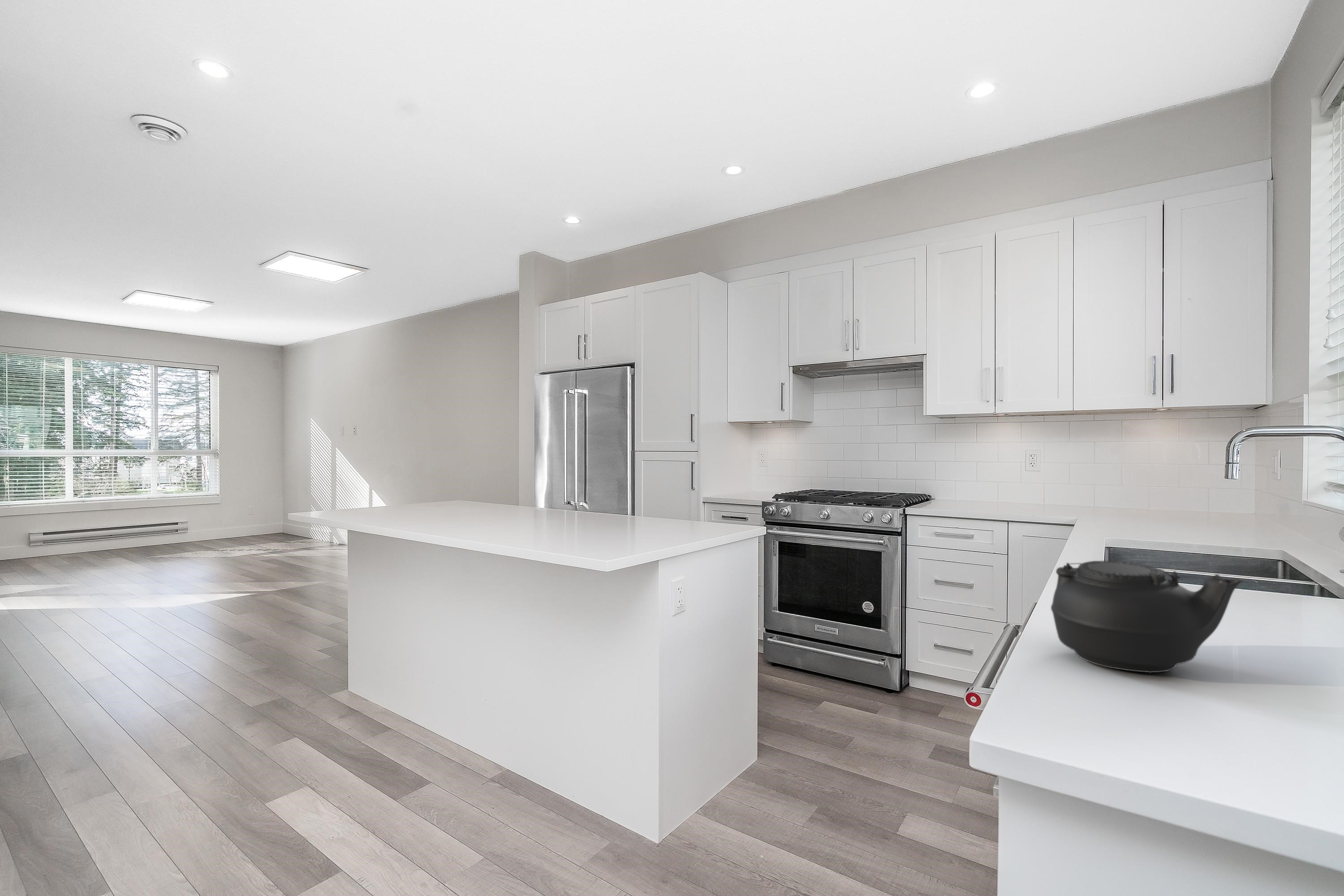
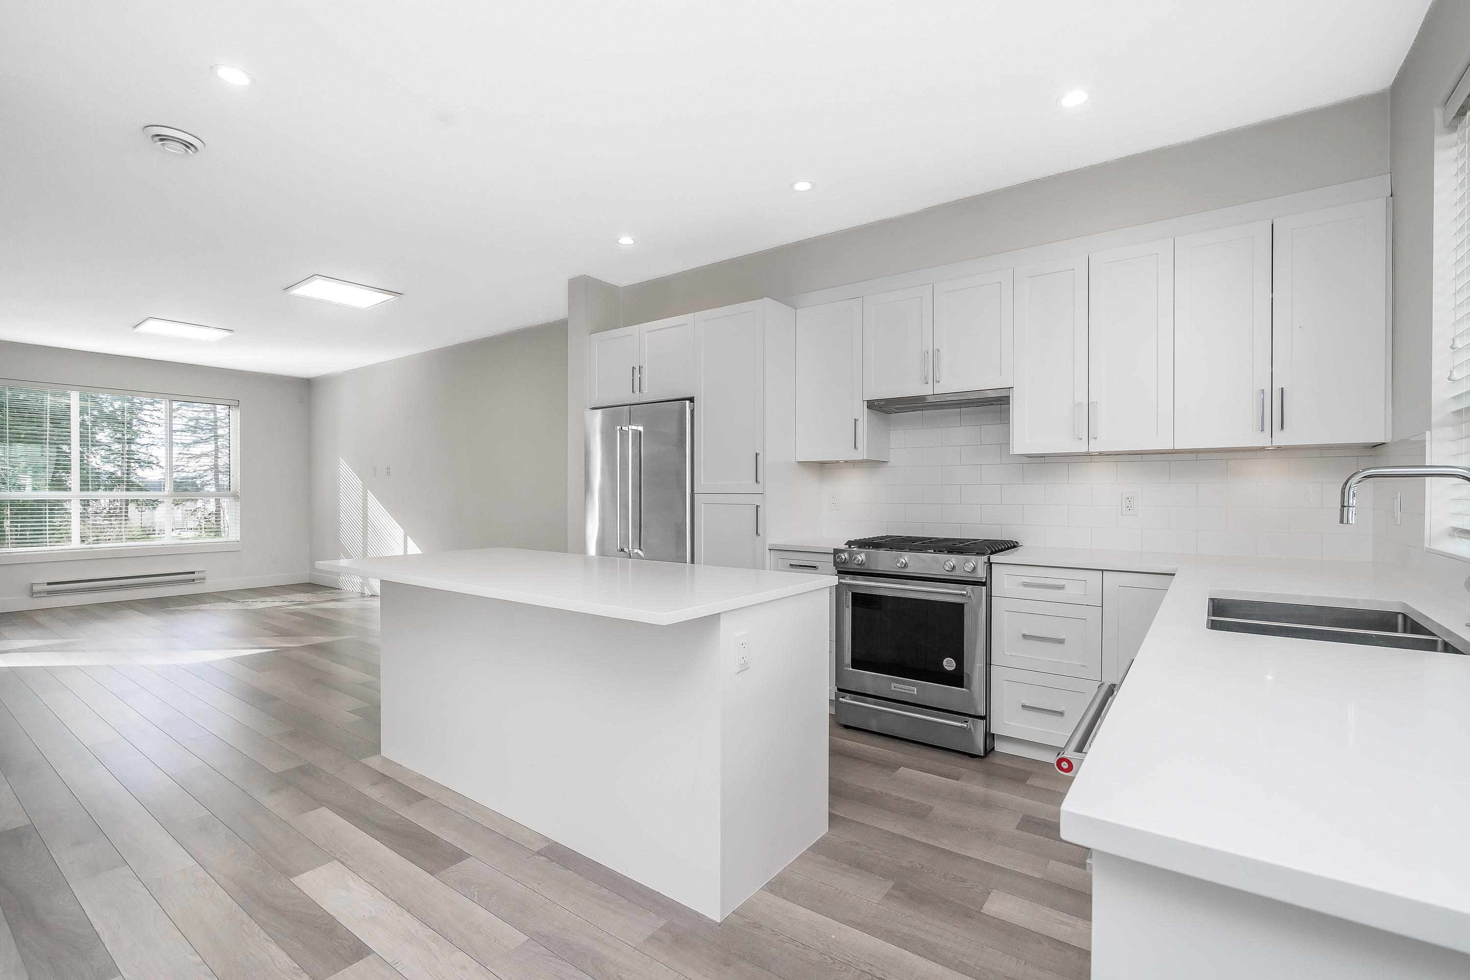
- teapot [1051,560,1244,673]
